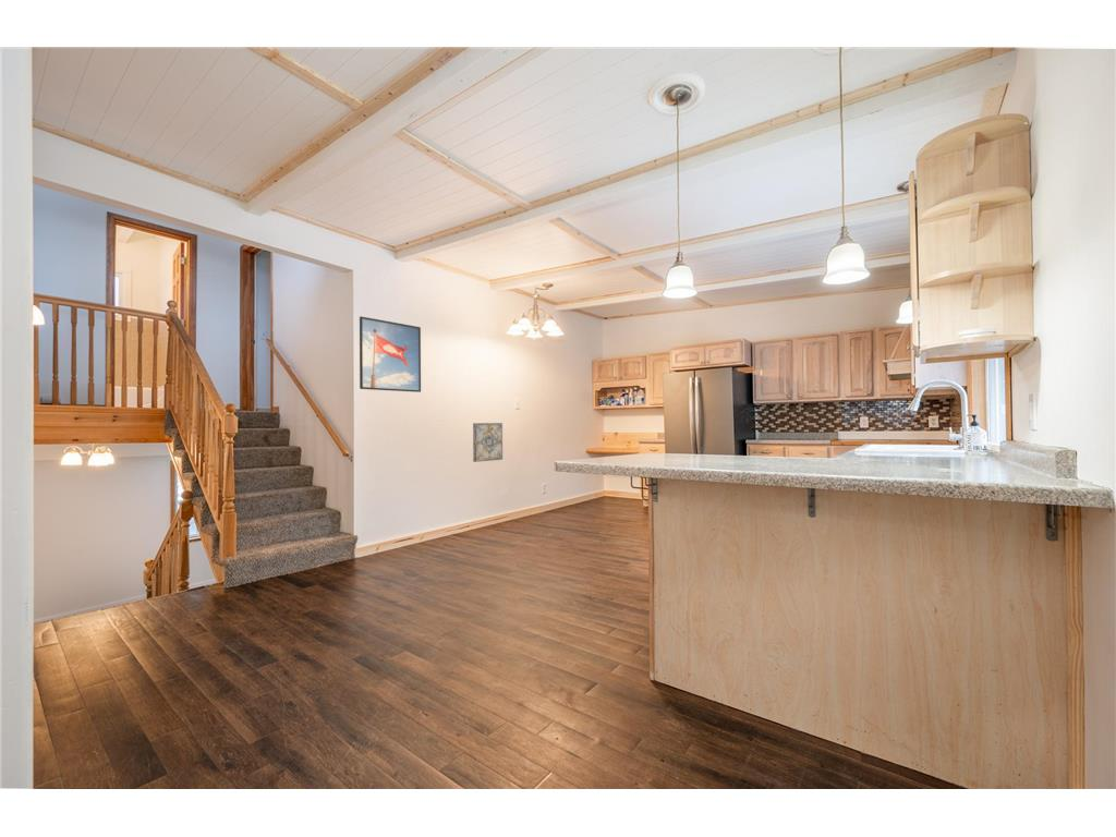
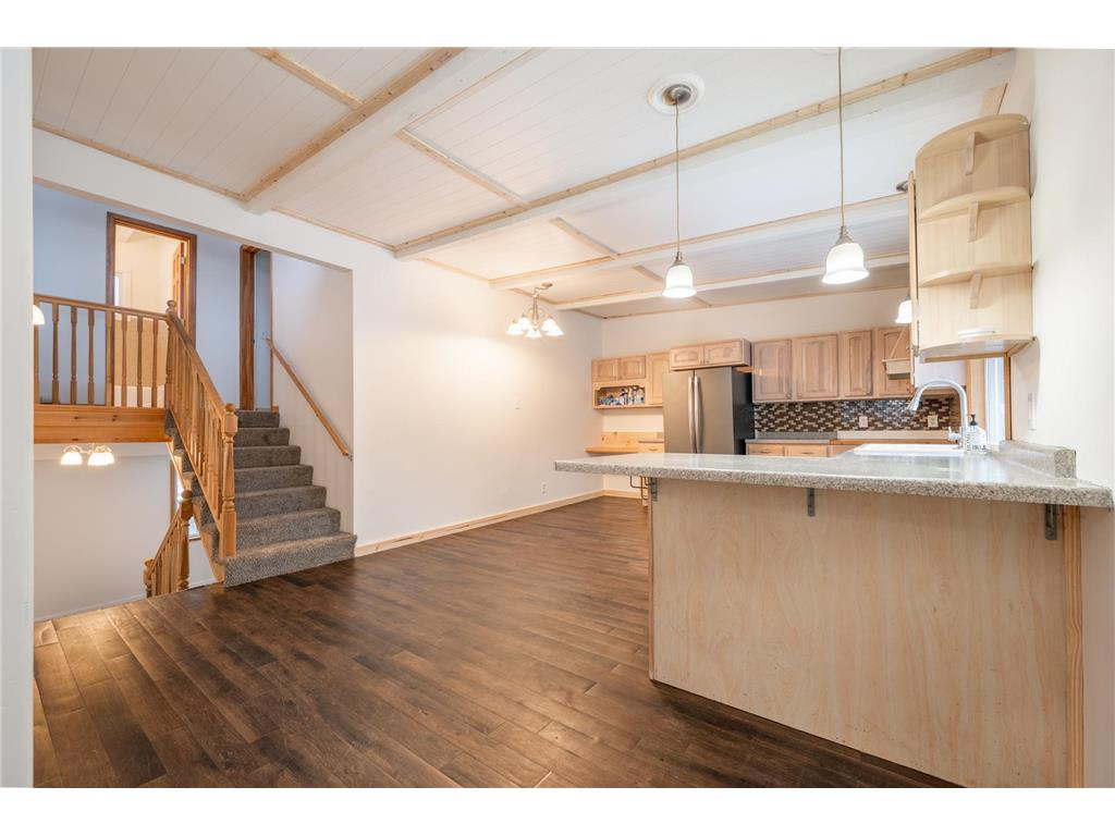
- wall art [472,422,504,463]
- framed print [359,315,422,393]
